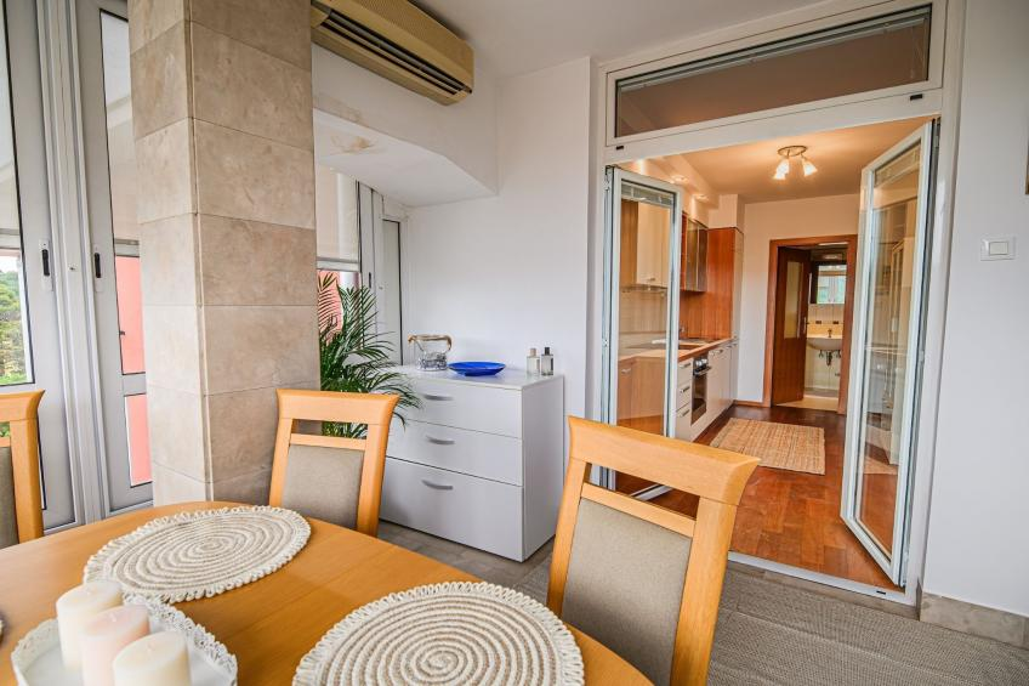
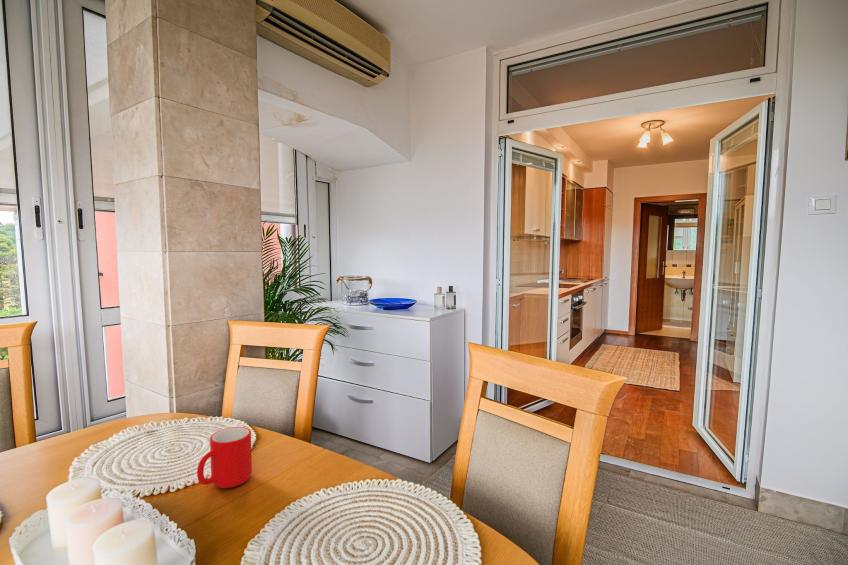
+ cup [196,426,253,489]
